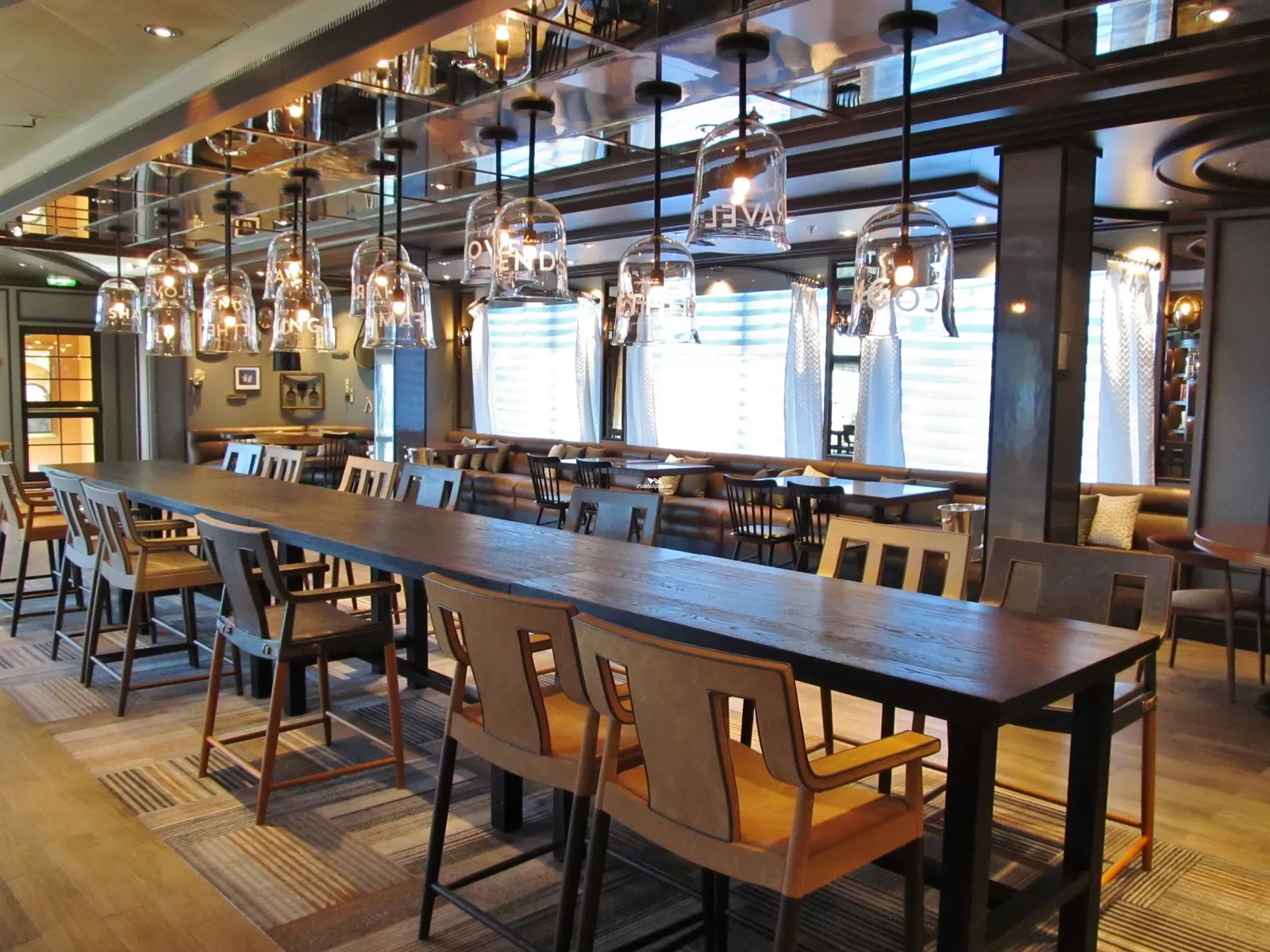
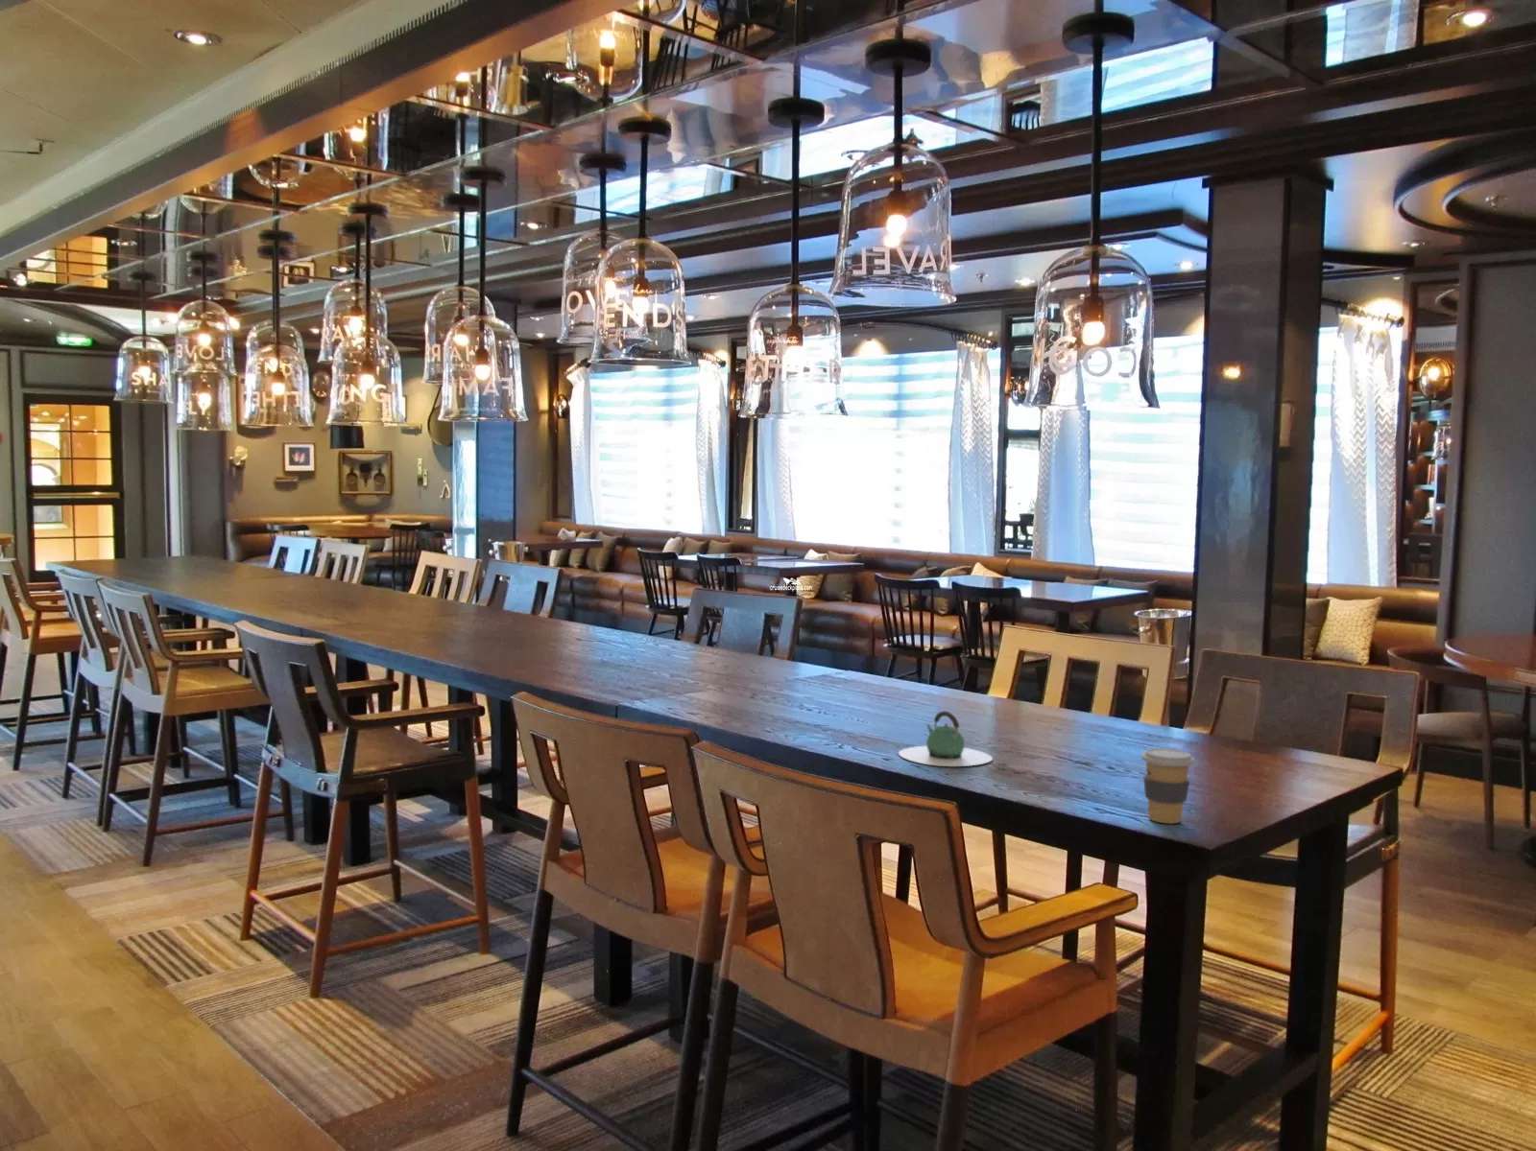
+ coffee cup [1141,747,1195,825]
+ teapot [897,710,994,768]
